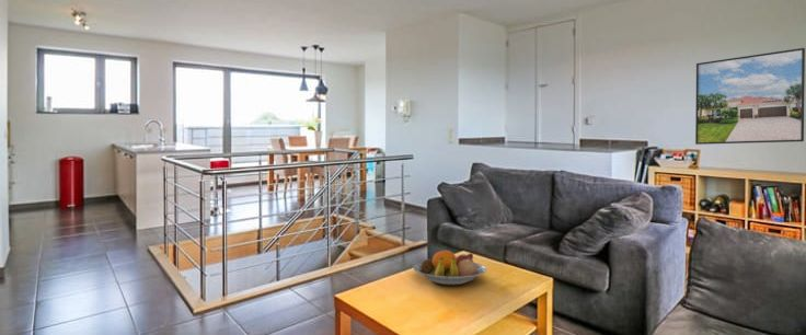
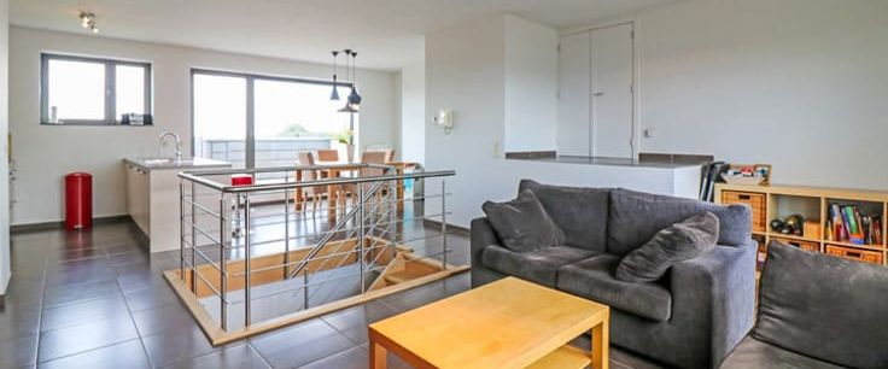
- fruit bowl [412,249,487,286]
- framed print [694,47,806,146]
